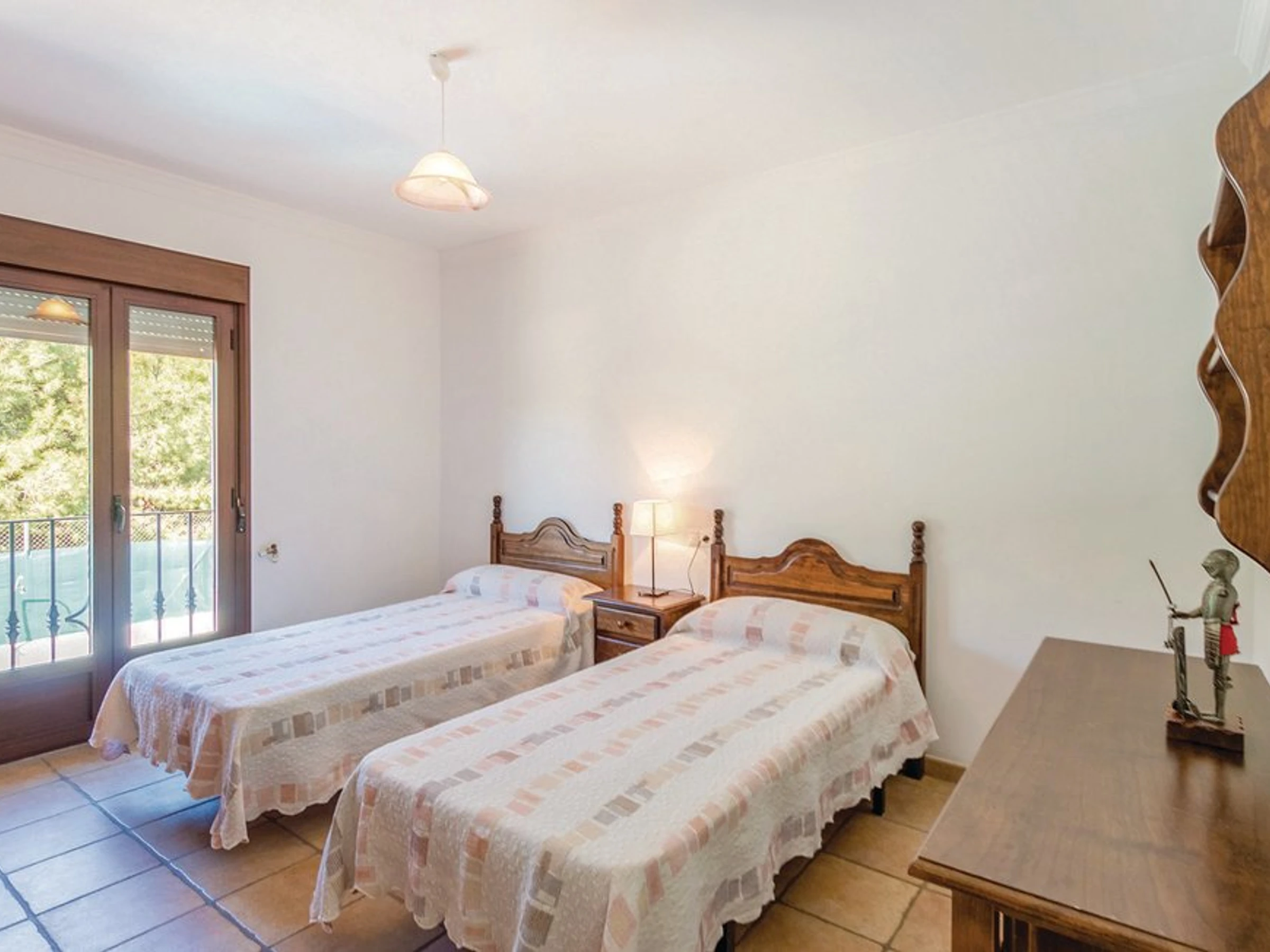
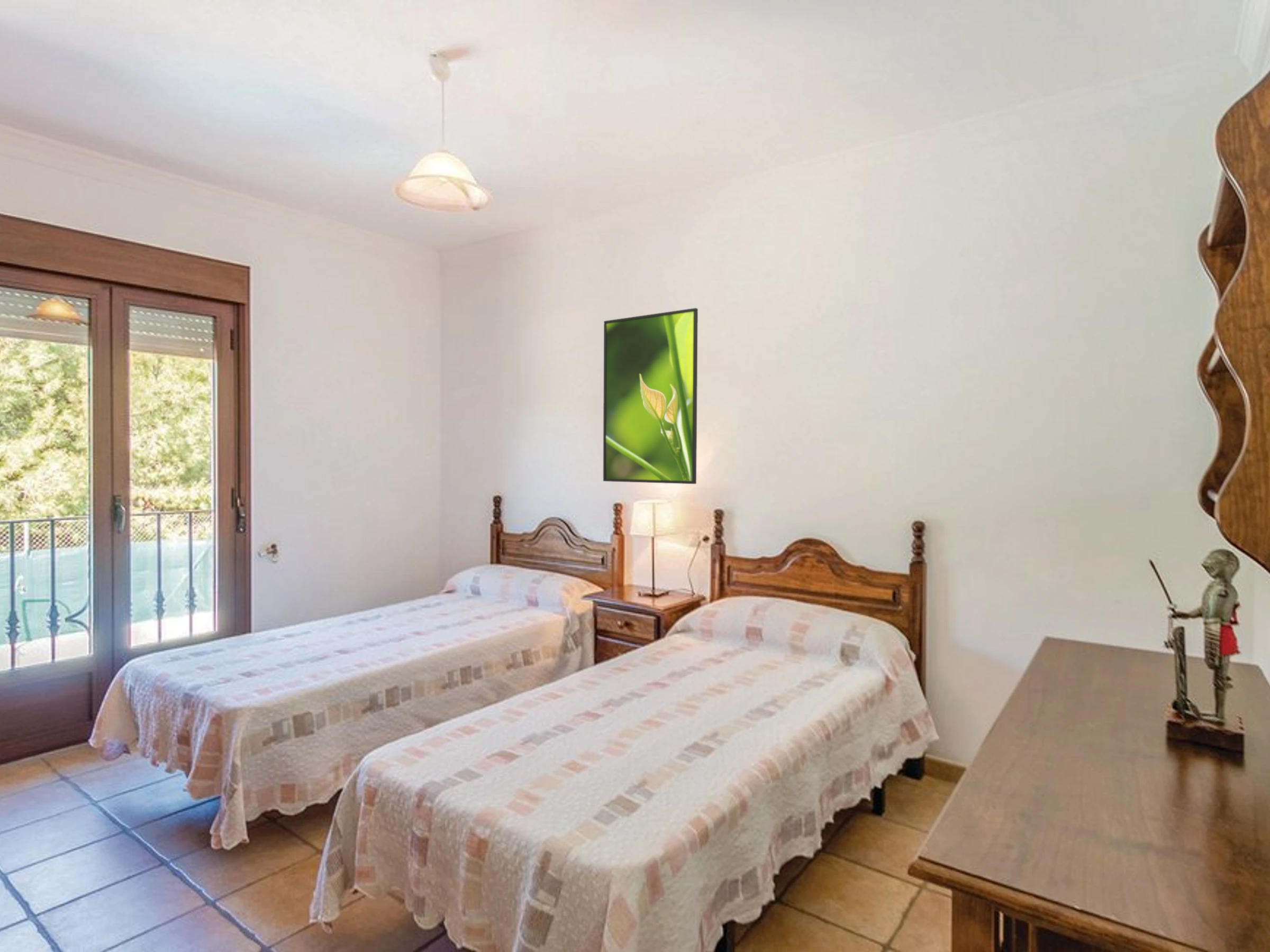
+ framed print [603,307,698,484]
